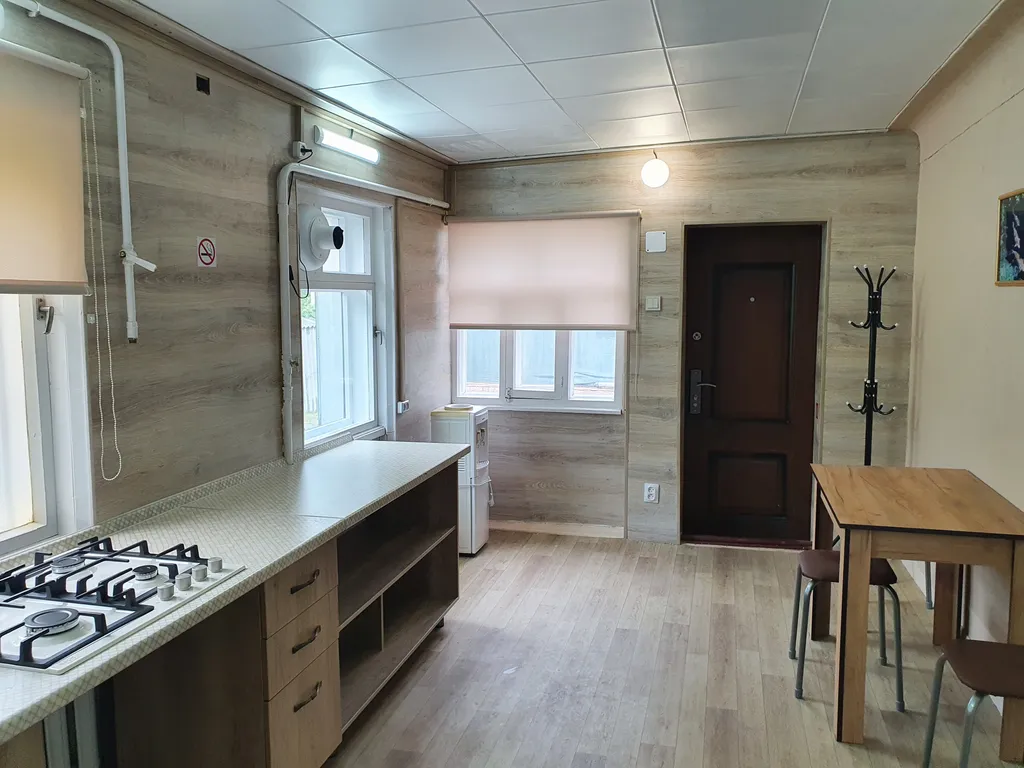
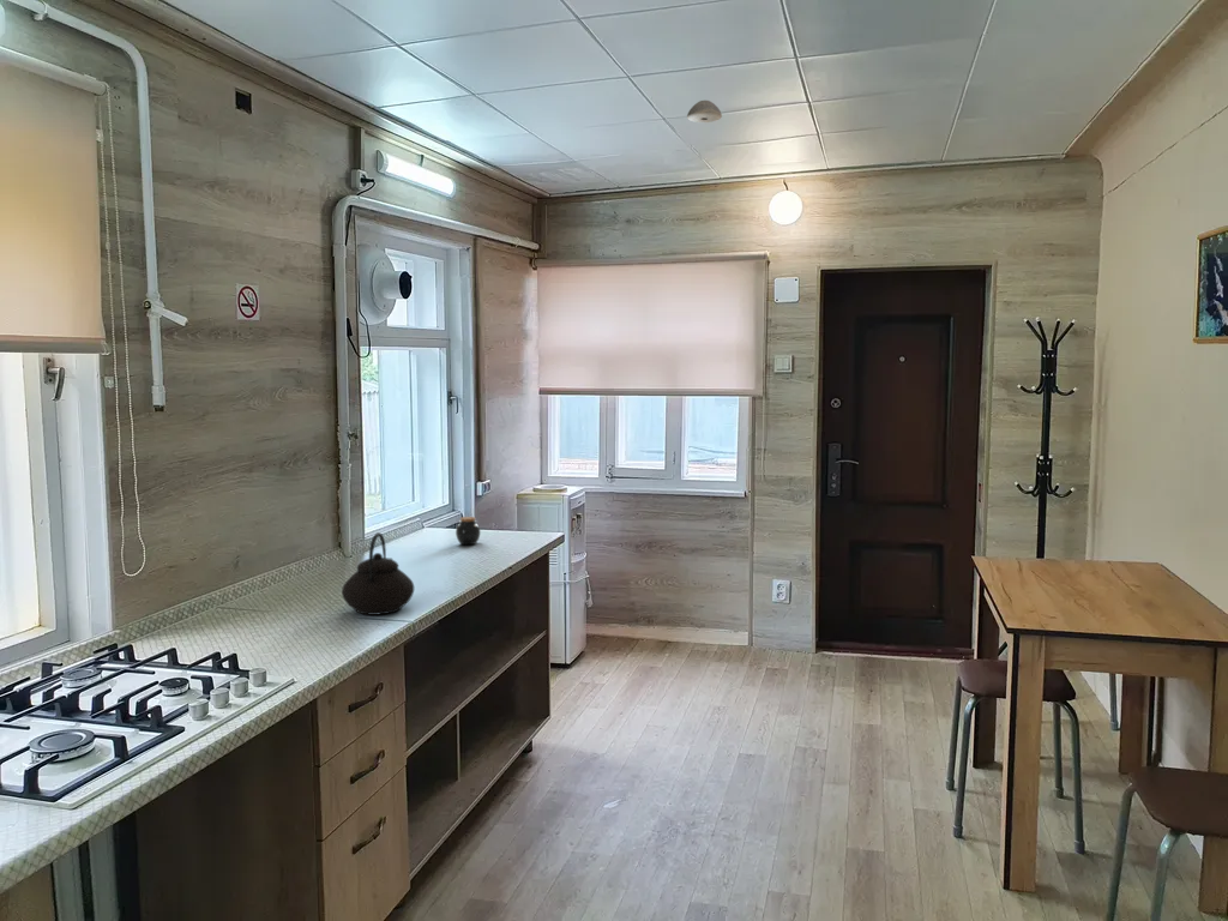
+ teapot [341,531,415,616]
+ jar [455,516,482,546]
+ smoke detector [686,100,723,124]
